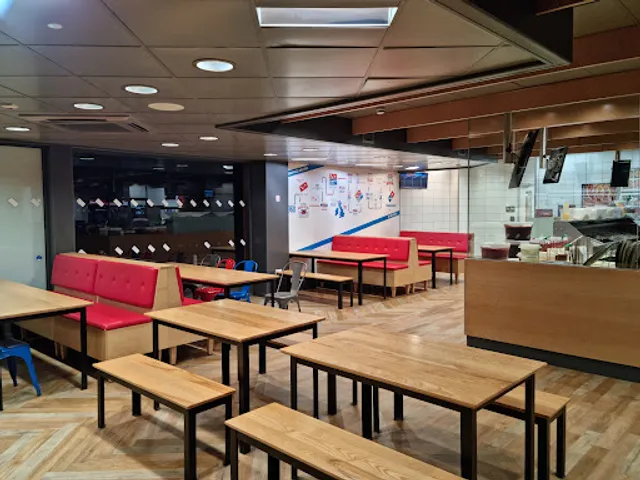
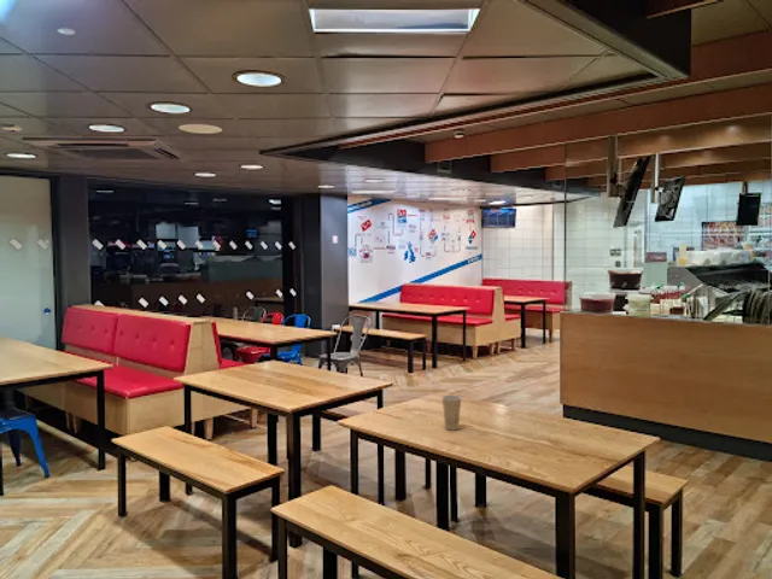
+ paper cup [440,393,463,432]
